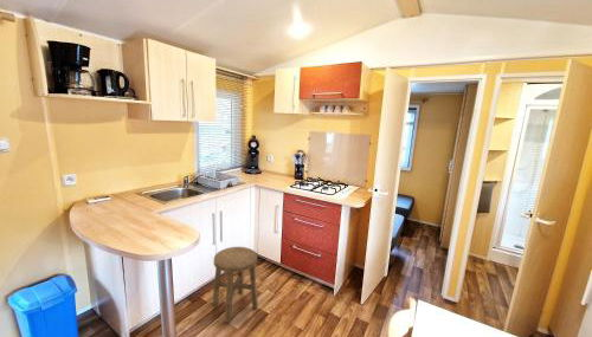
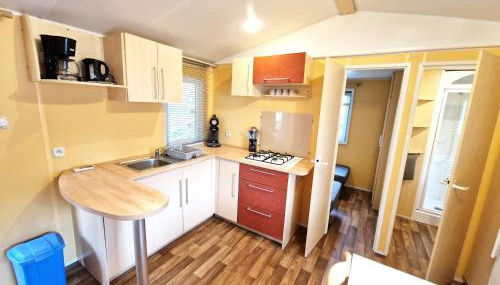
- stool [211,246,259,324]
